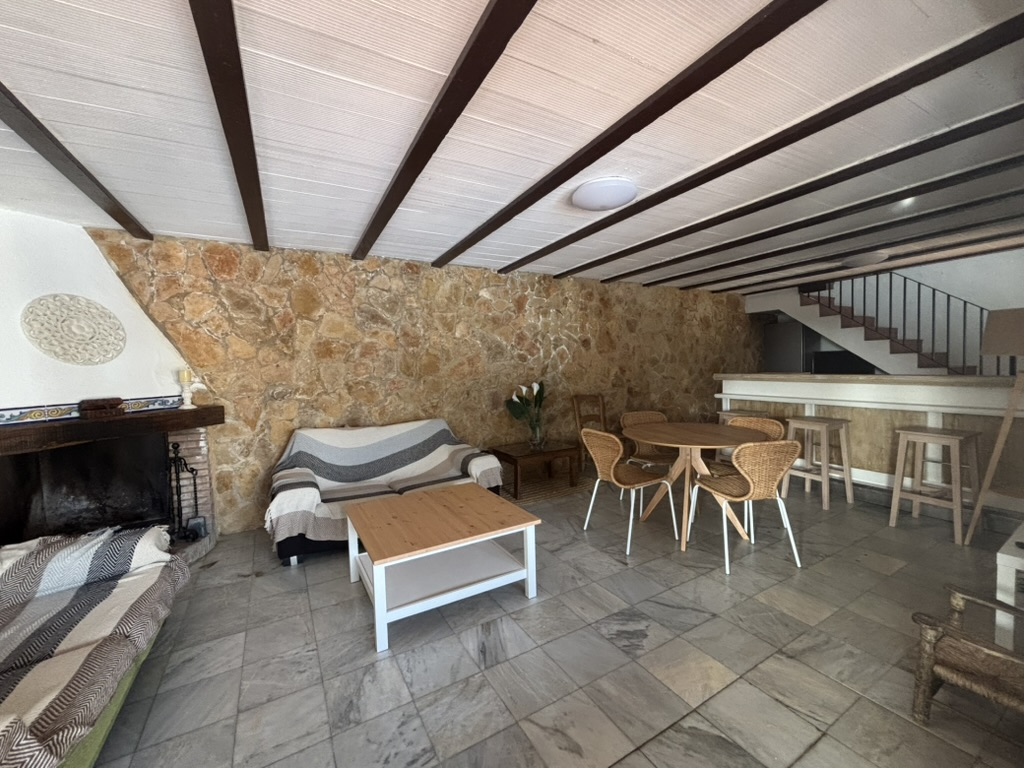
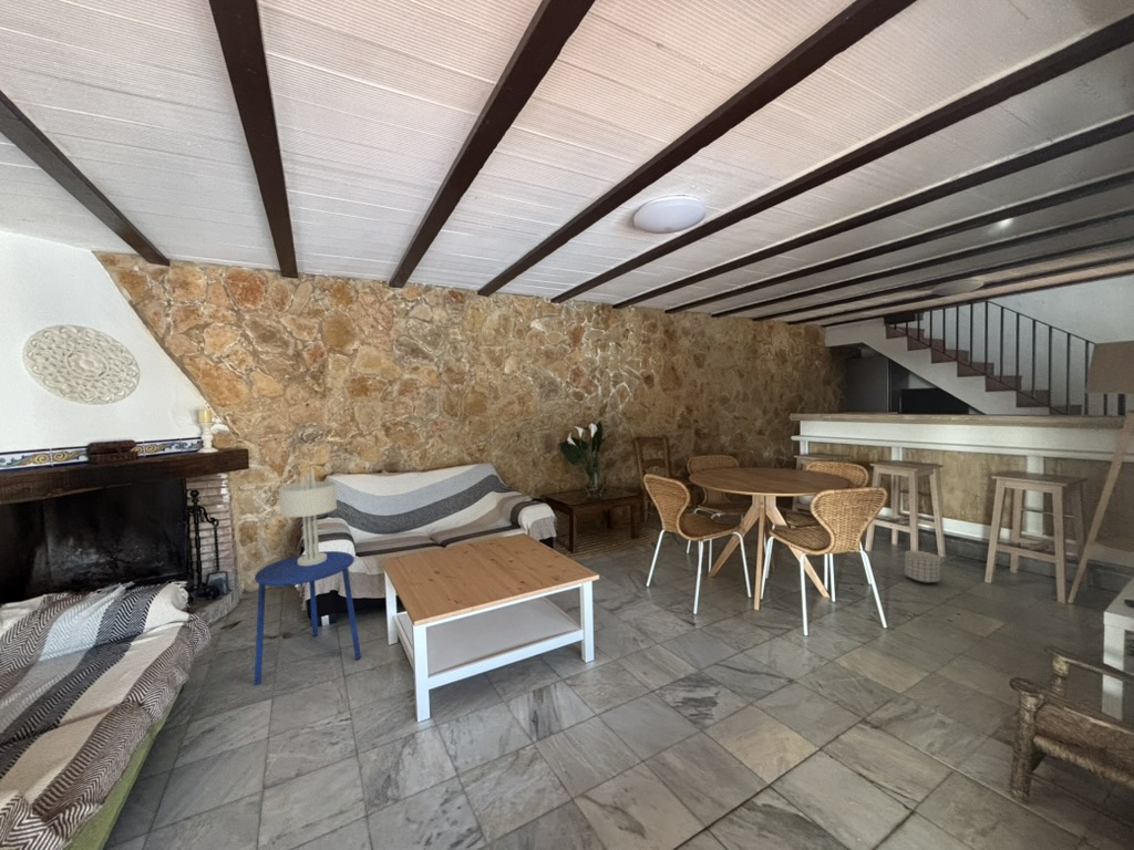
+ side table [254,550,362,686]
+ table lamp [278,468,338,566]
+ planter [904,550,941,584]
